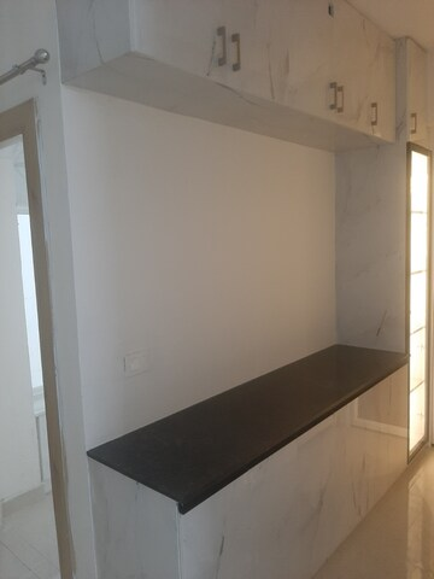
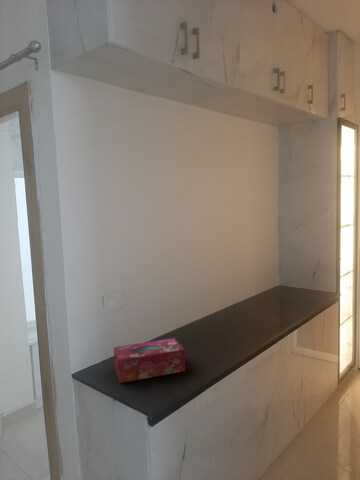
+ tissue box [113,337,186,384]
